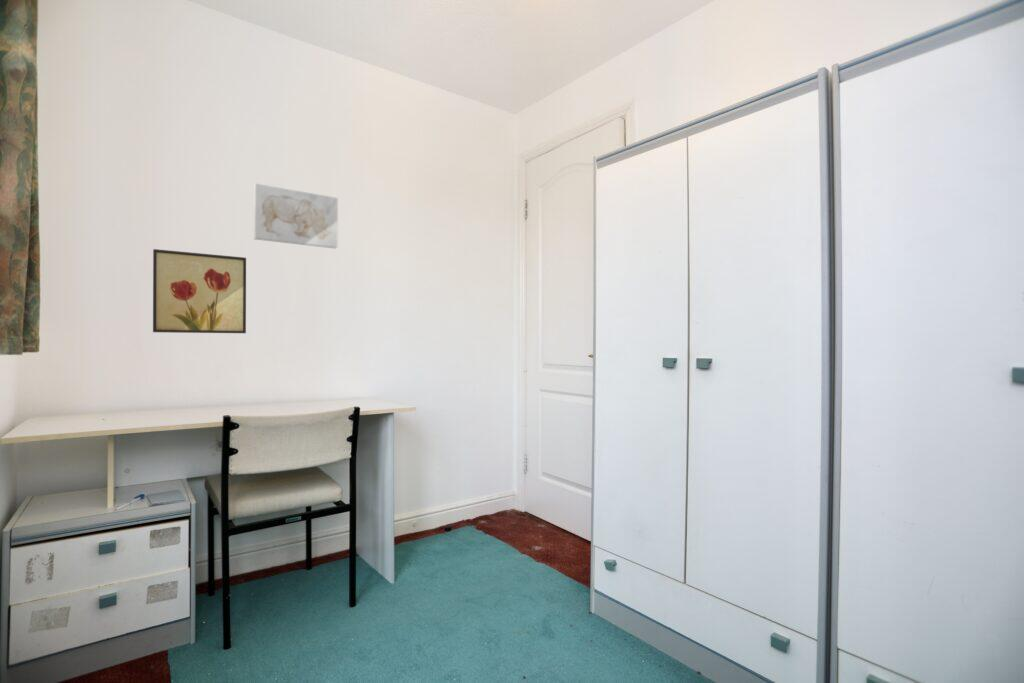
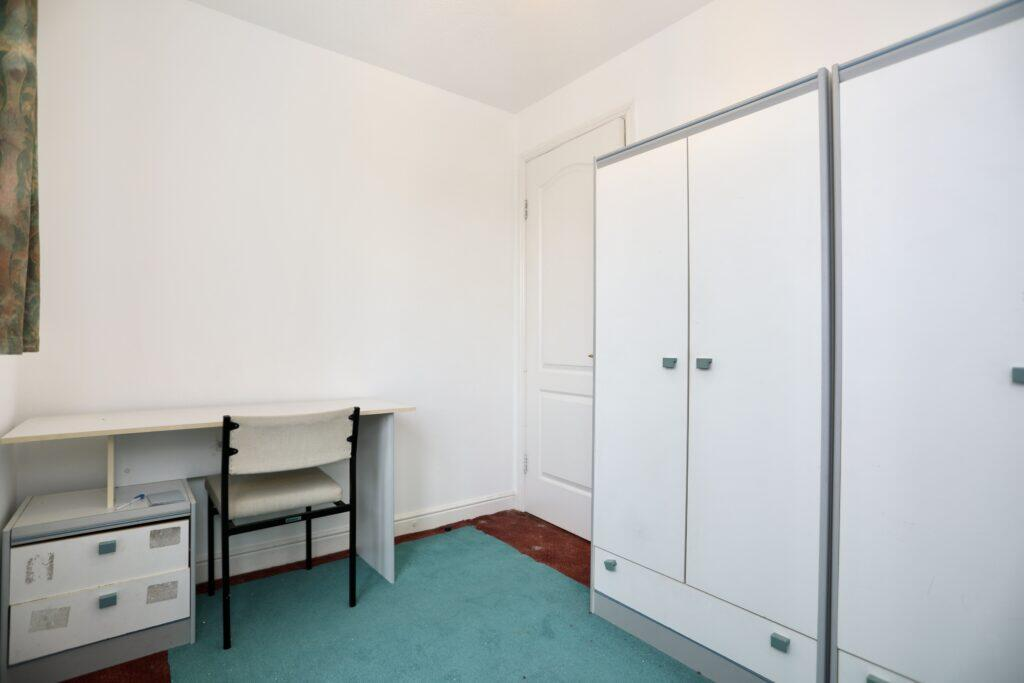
- wall art [152,248,247,334]
- wall art [253,183,339,249]
